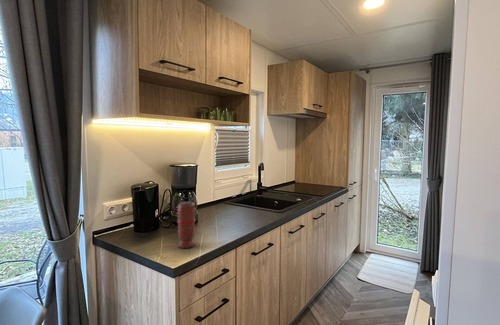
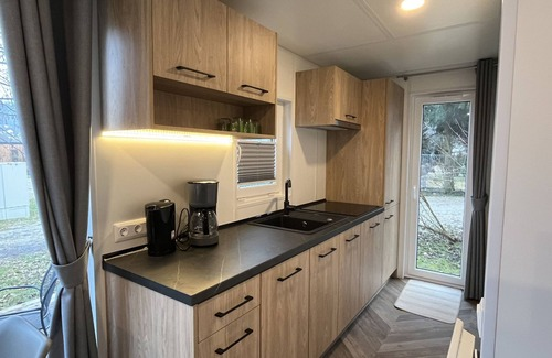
- spice grinder [176,201,196,249]
